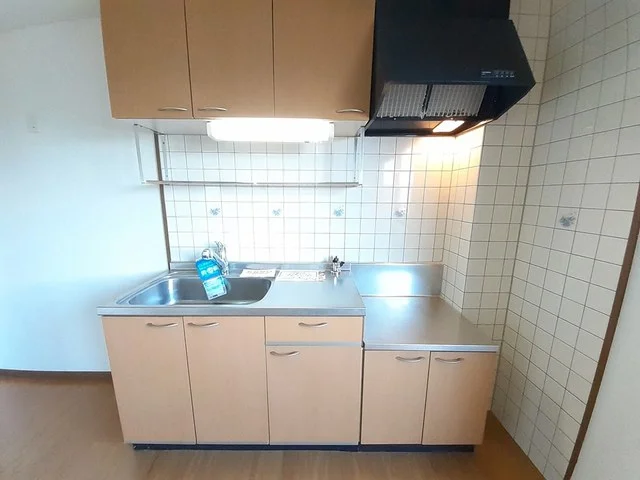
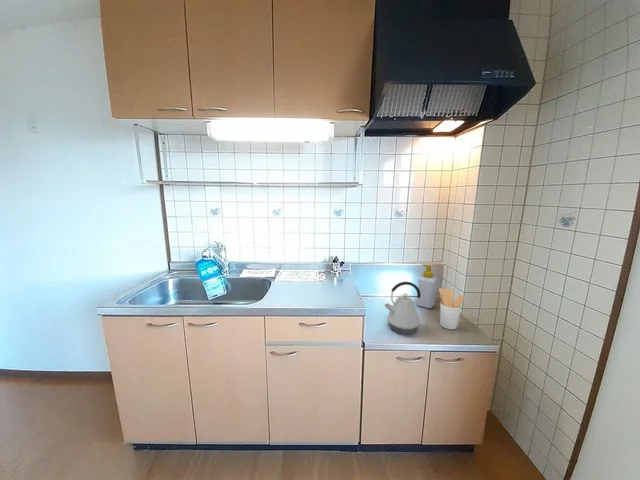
+ kettle [383,281,422,335]
+ utensil holder [438,287,465,330]
+ soap bottle [416,263,438,310]
